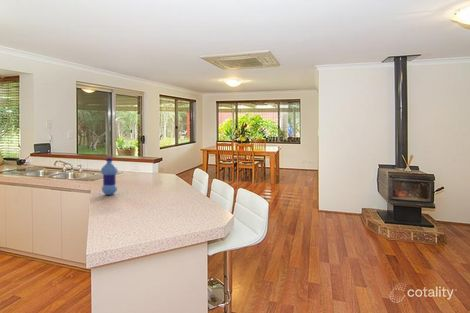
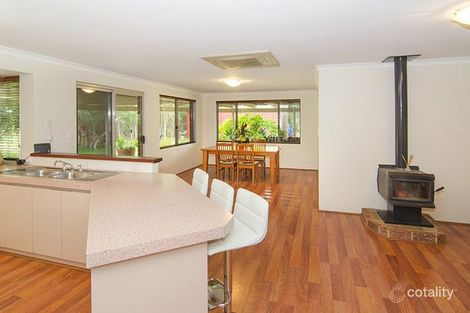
- water bottle [100,157,118,196]
